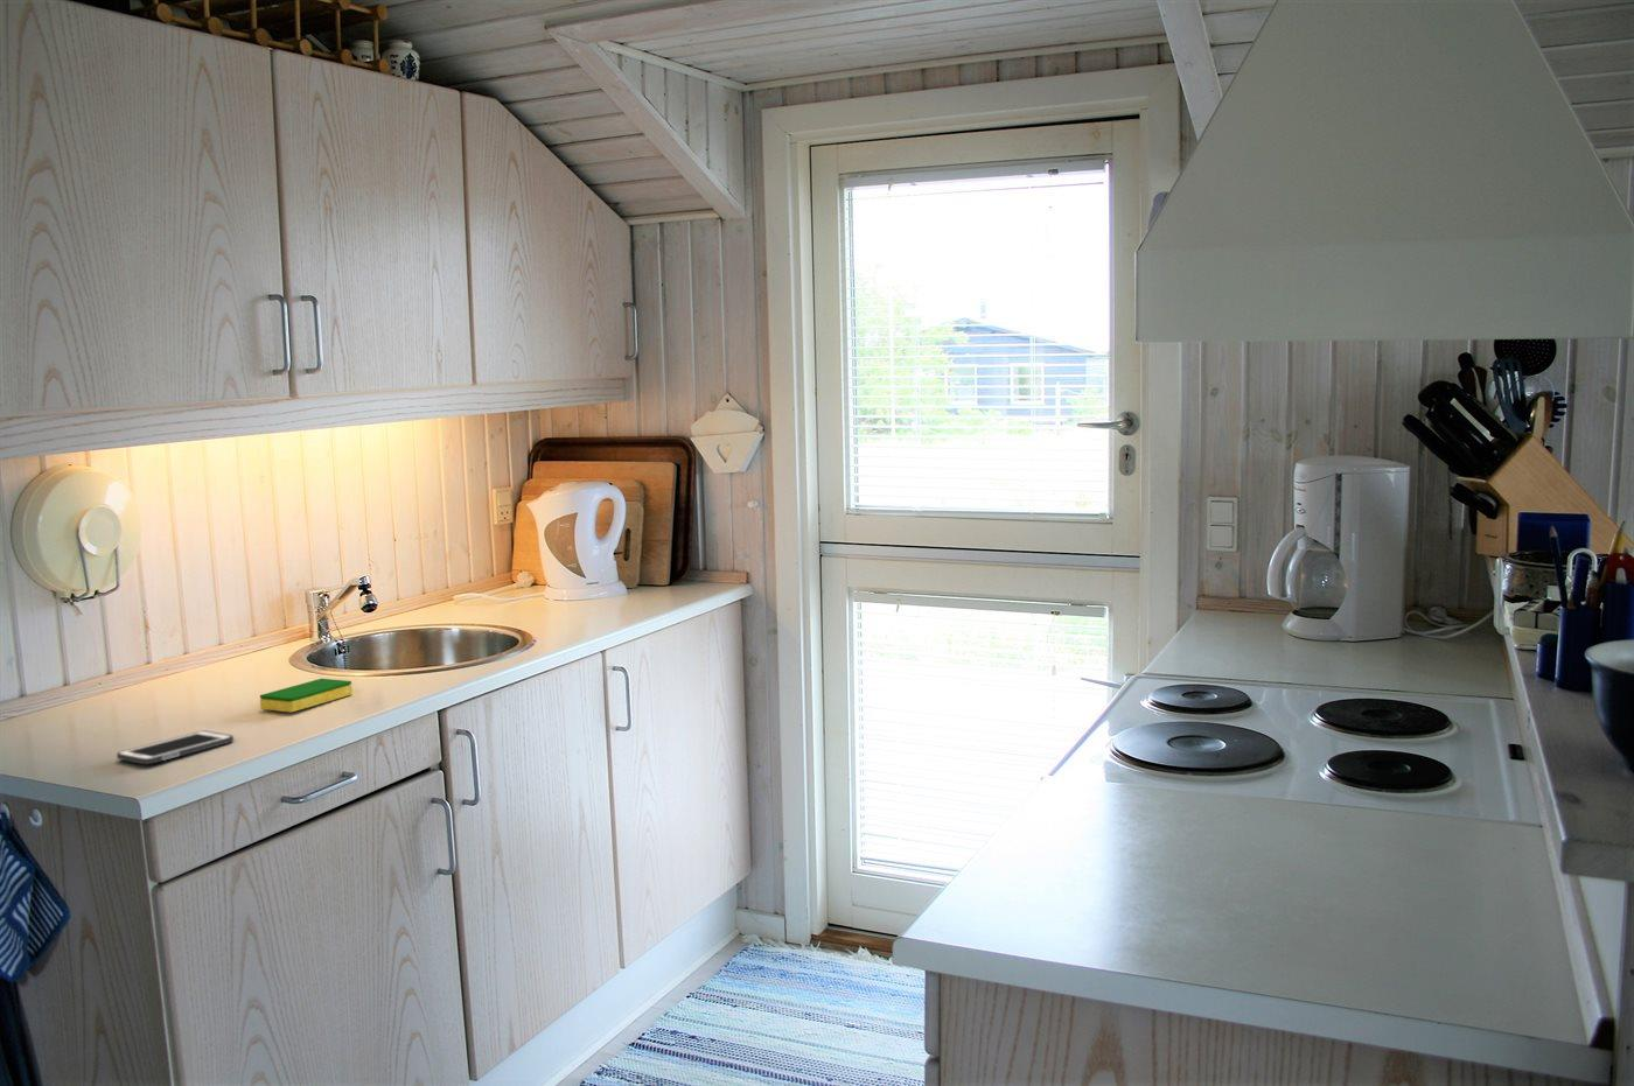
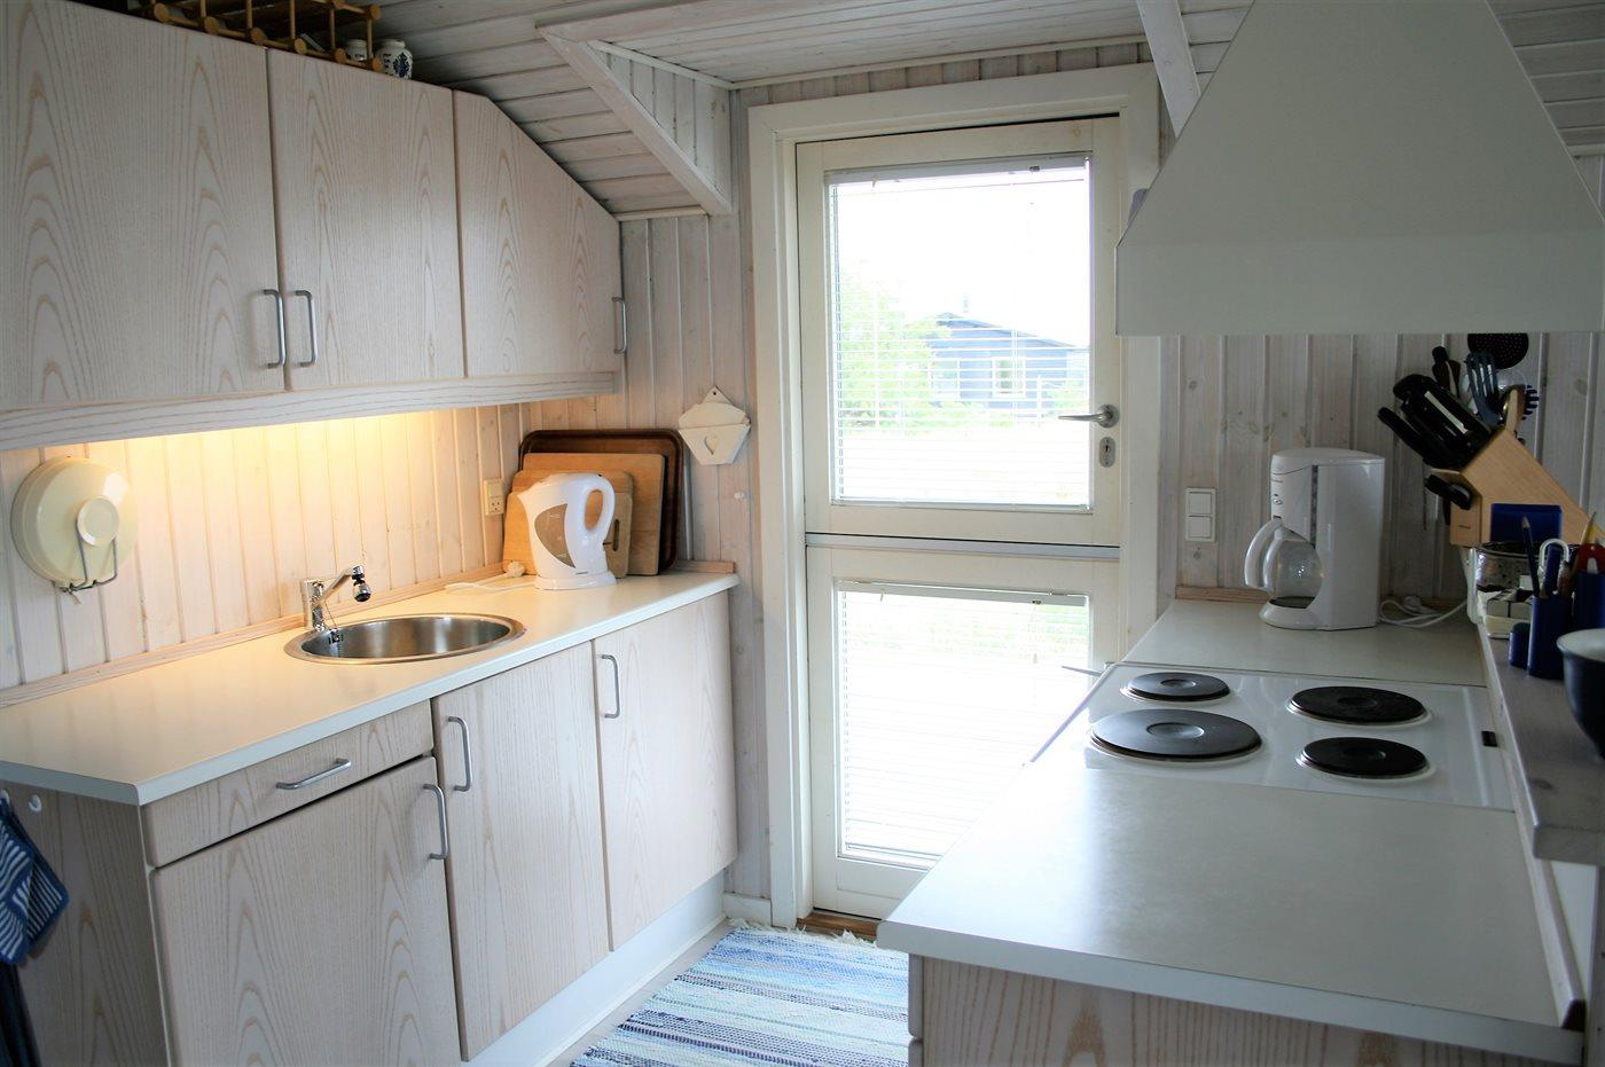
- cell phone [115,730,235,765]
- dish sponge [259,678,354,714]
